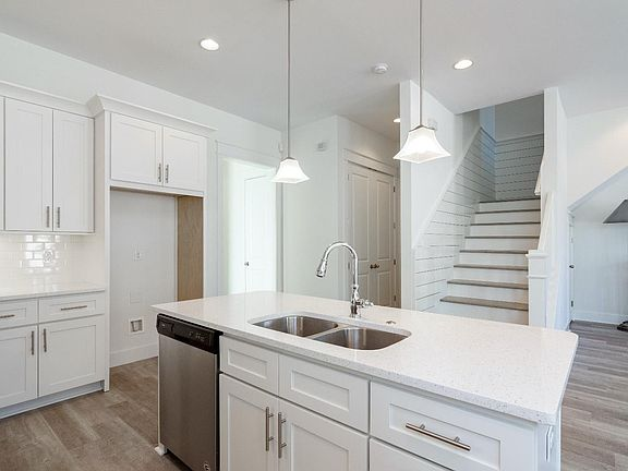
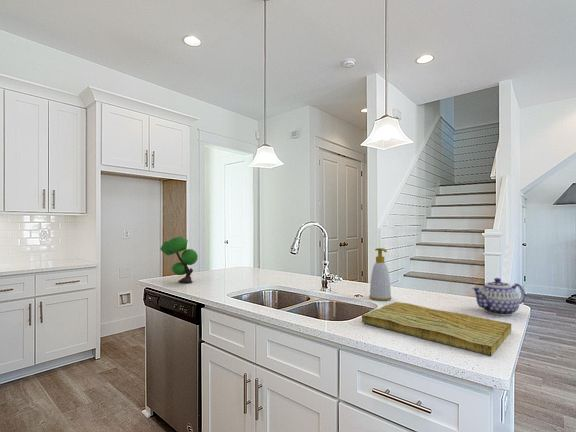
+ plant [159,235,199,284]
+ teapot [471,277,526,317]
+ cutting board [361,301,512,357]
+ soap bottle [368,247,392,301]
